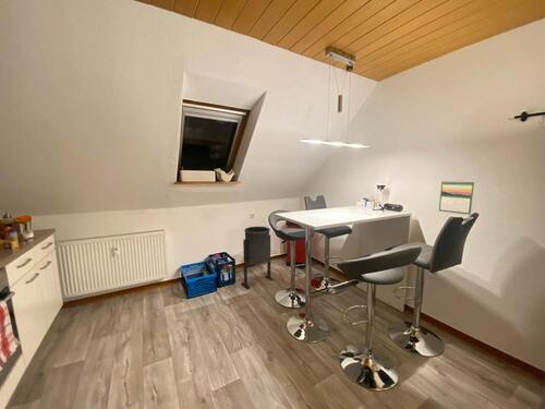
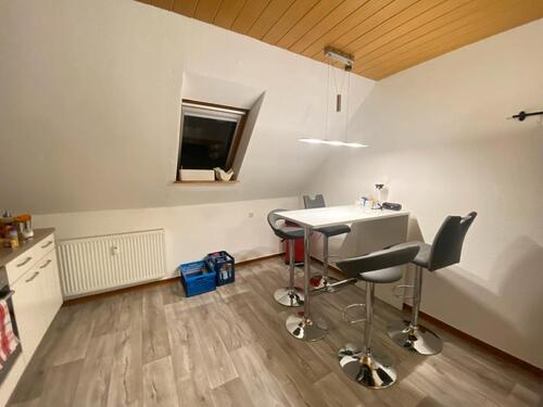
- trash can [240,226,275,290]
- calendar [438,179,475,216]
